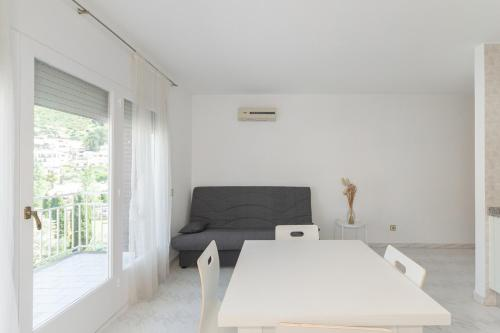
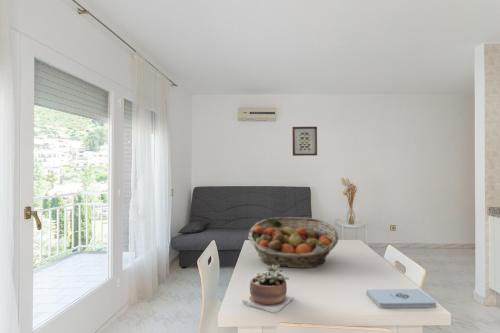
+ succulent plant [241,265,295,314]
+ notepad [366,288,437,309]
+ fruit basket [247,216,340,269]
+ wall art [291,126,318,157]
